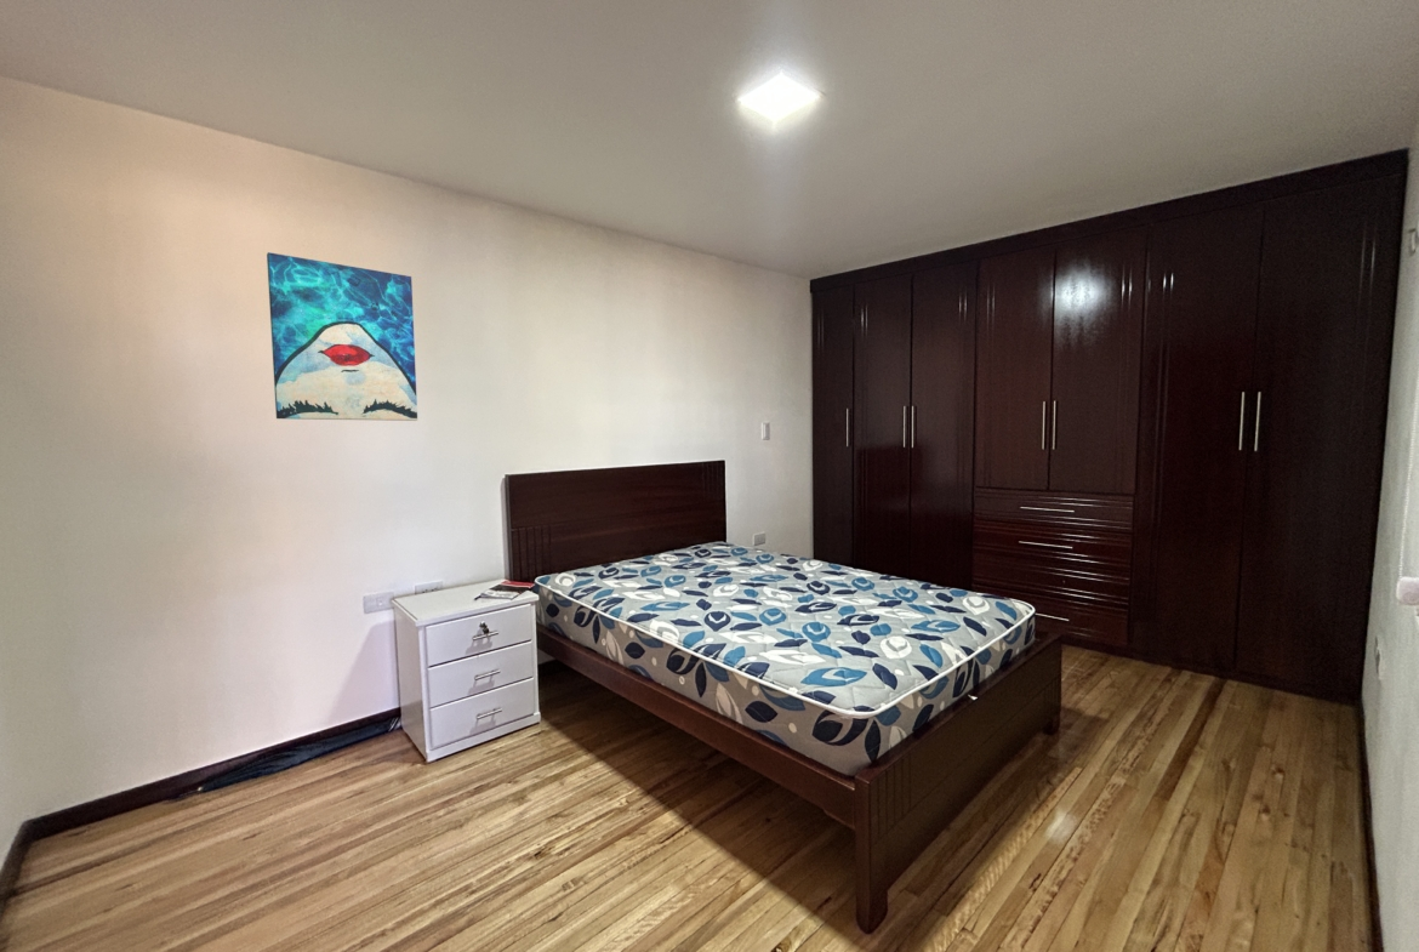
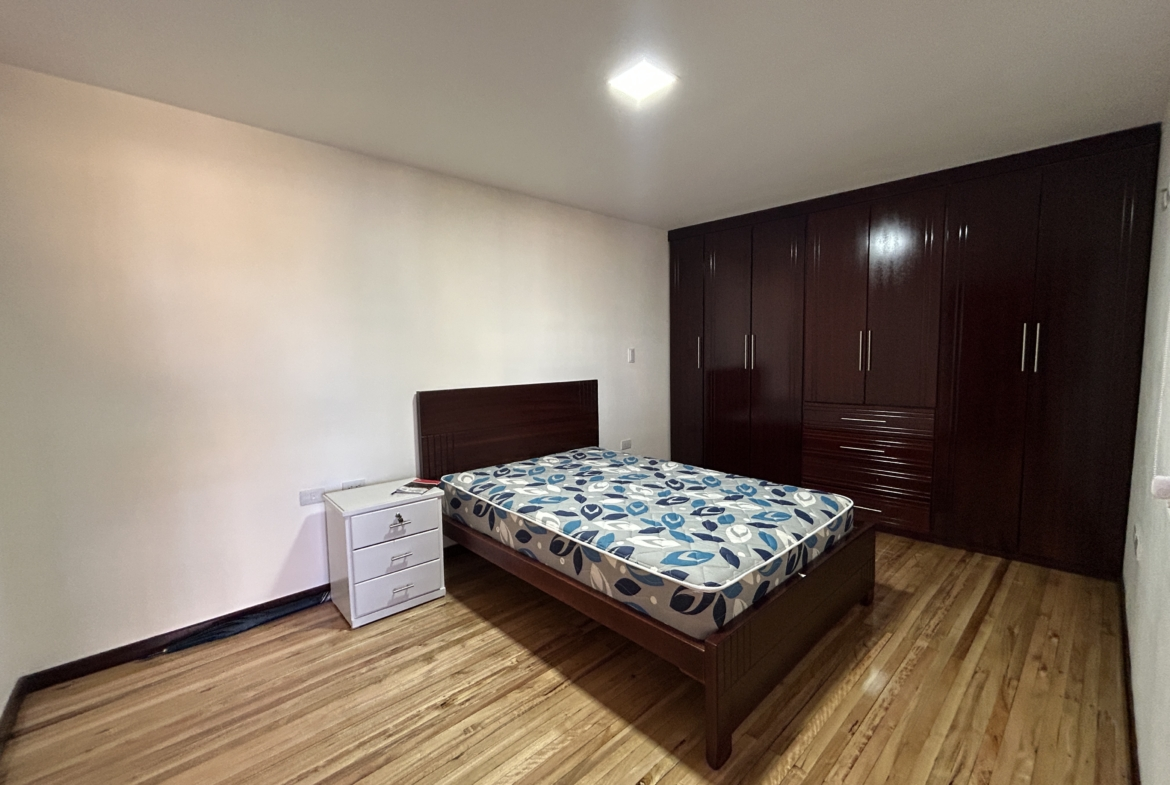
- wall art [266,251,418,422]
